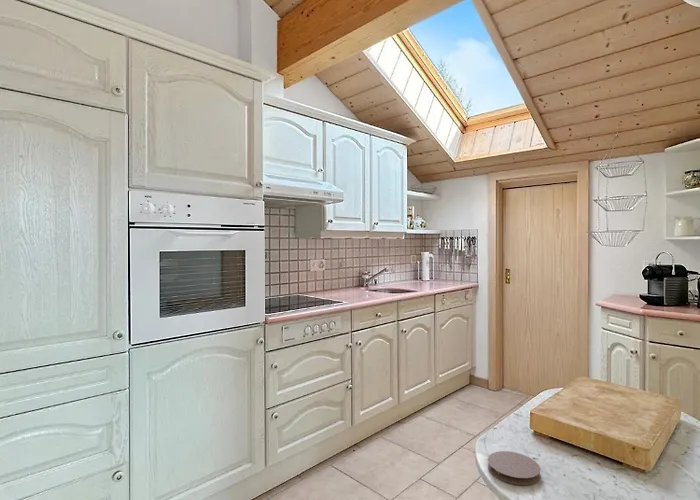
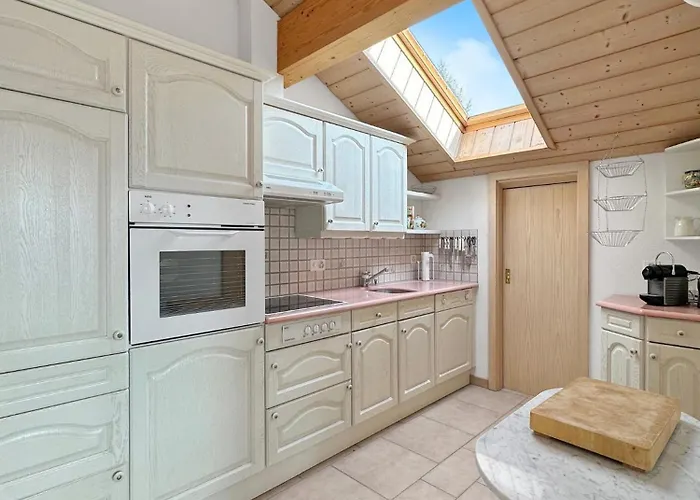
- coaster [487,450,541,486]
